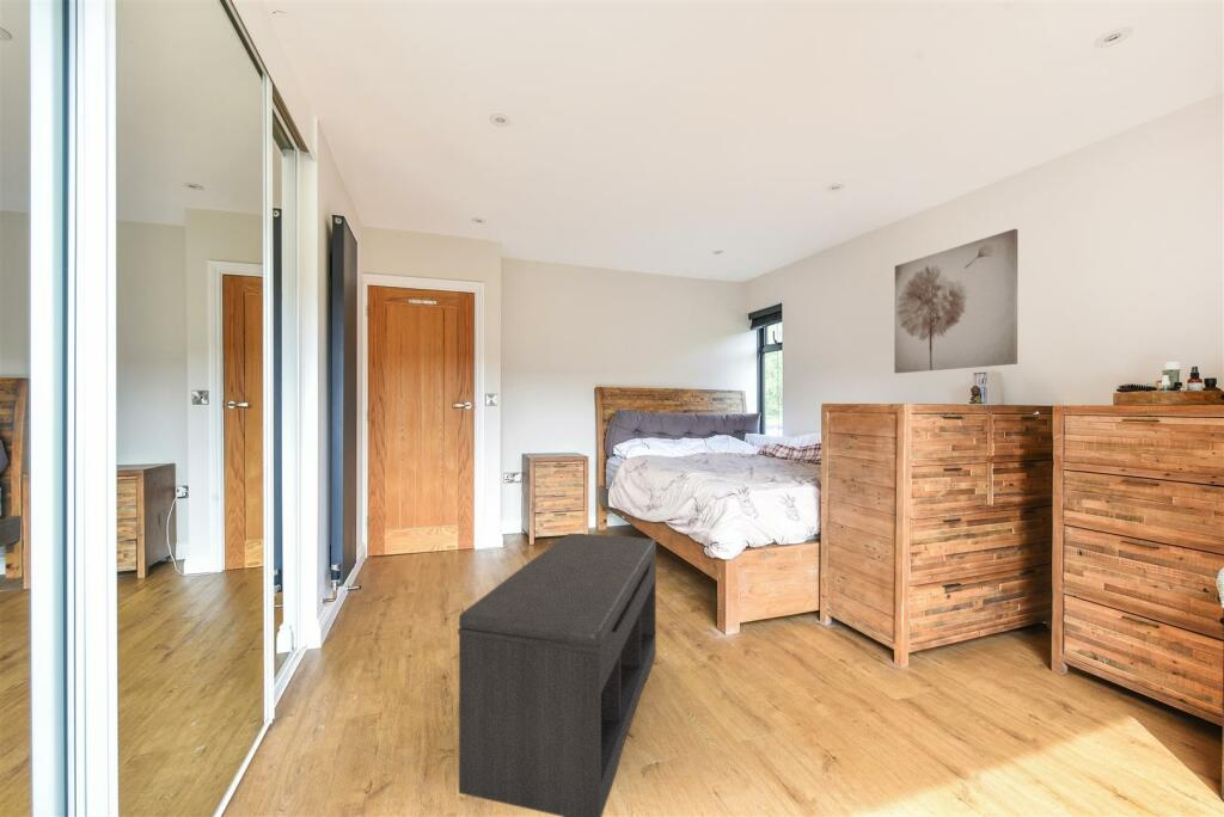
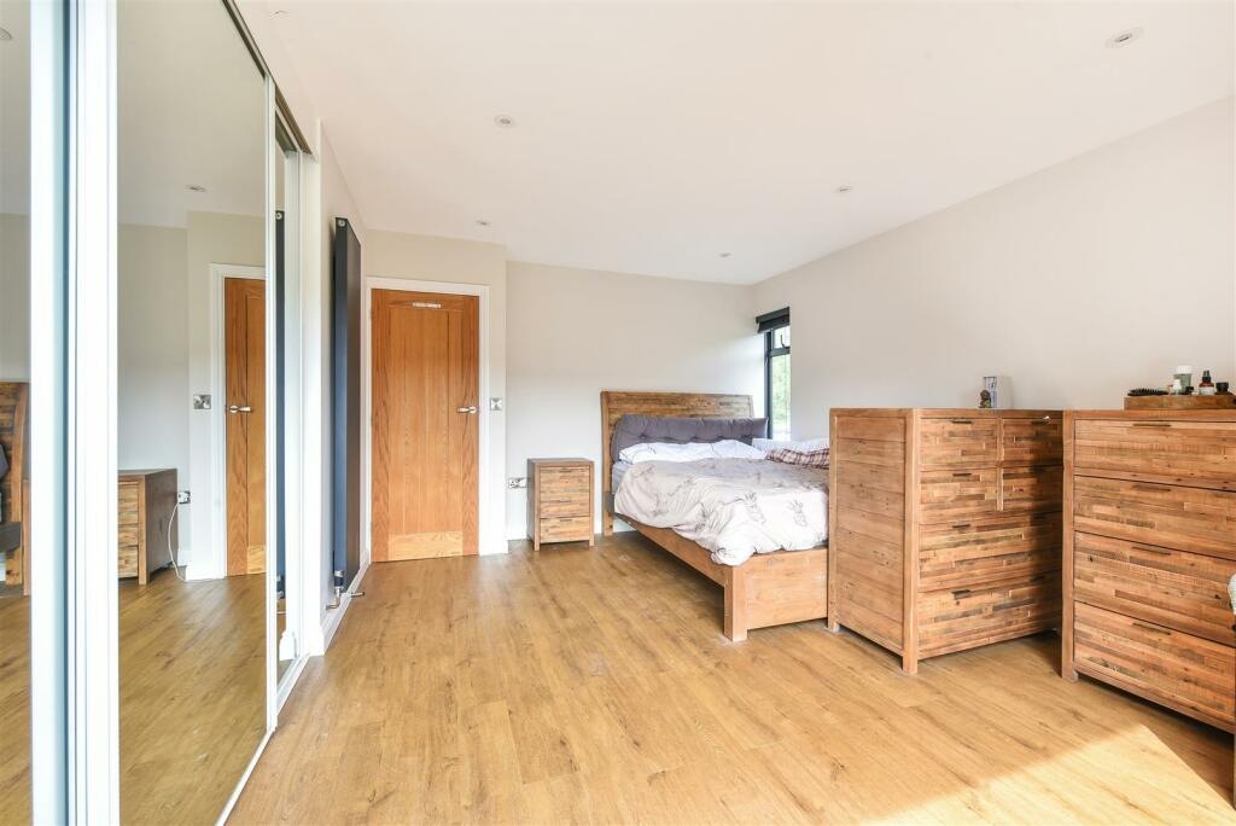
- wall art [893,228,1018,374]
- bench [457,532,657,817]
